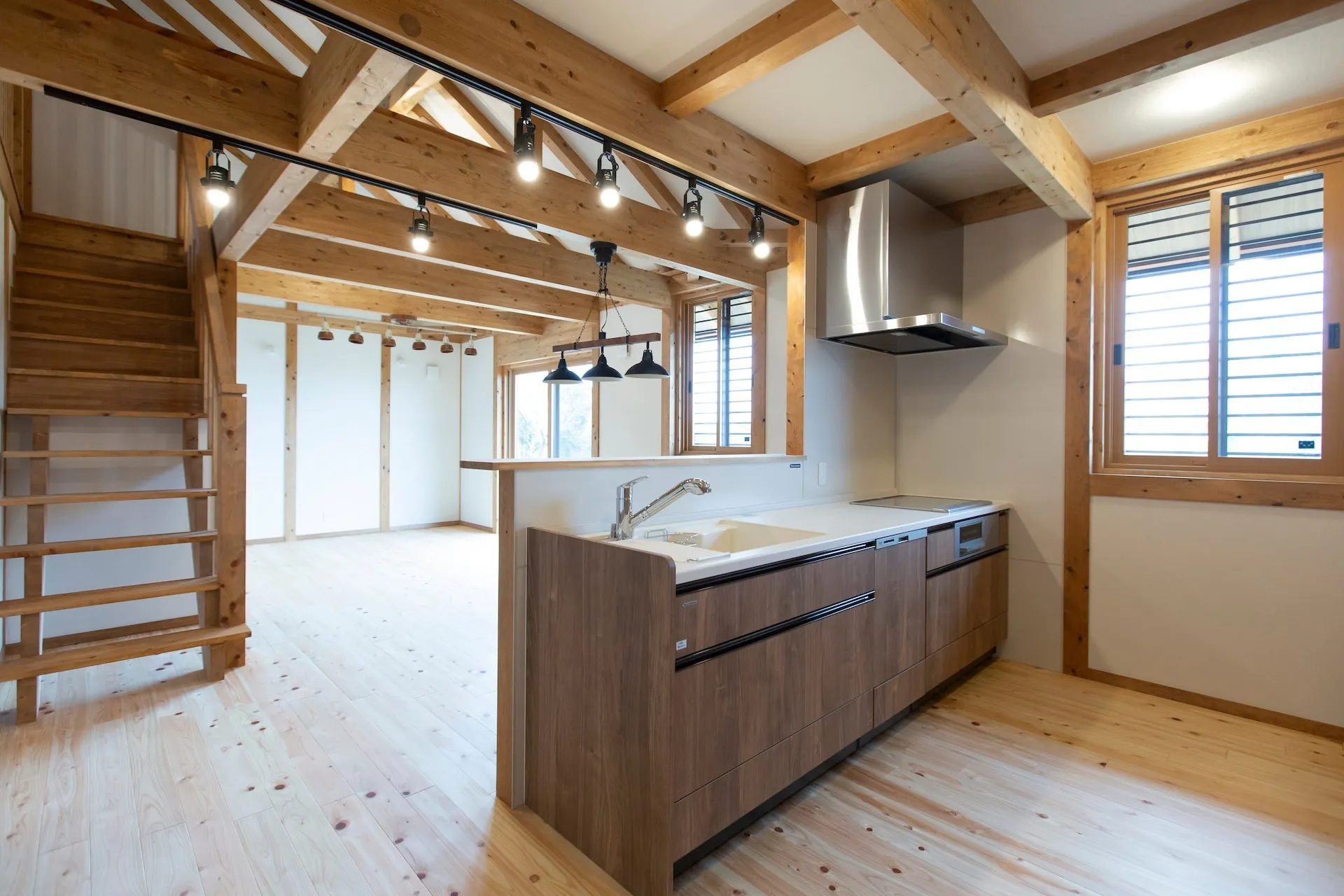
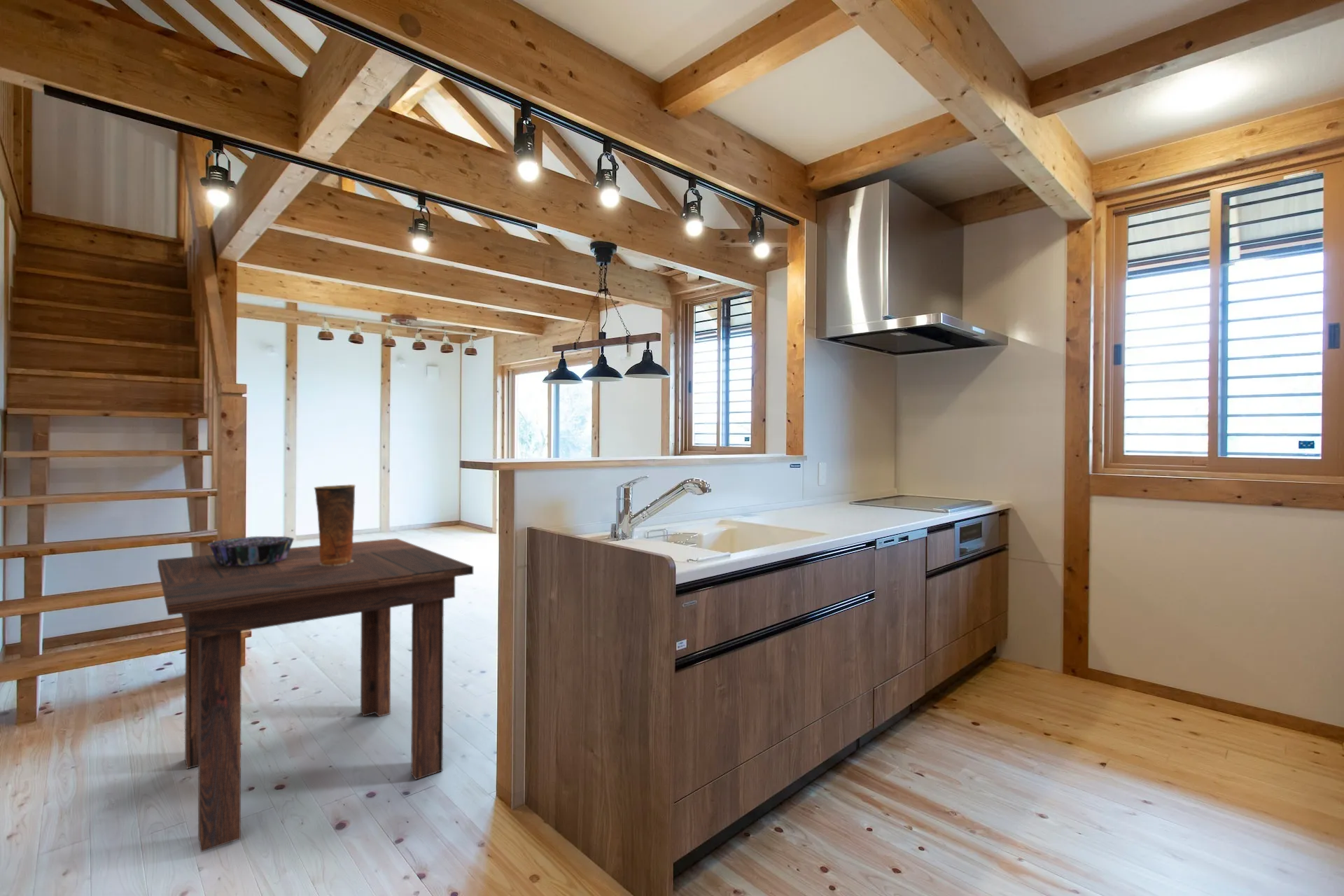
+ decorative bowl [207,535,295,566]
+ vase [314,484,356,566]
+ dining table [157,538,474,853]
